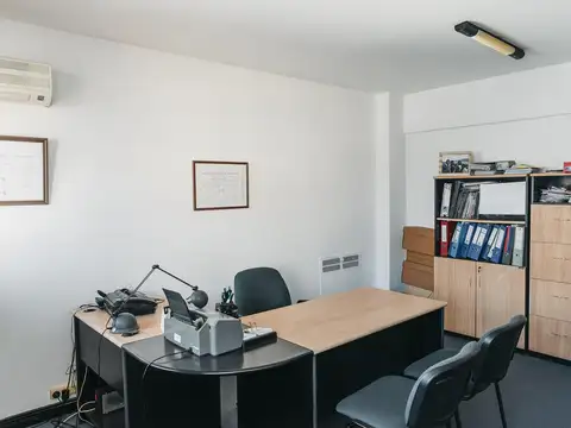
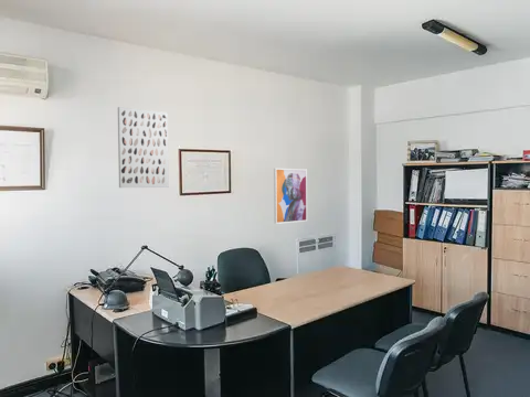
+ wall art [117,106,170,189]
+ wall art [273,168,308,225]
